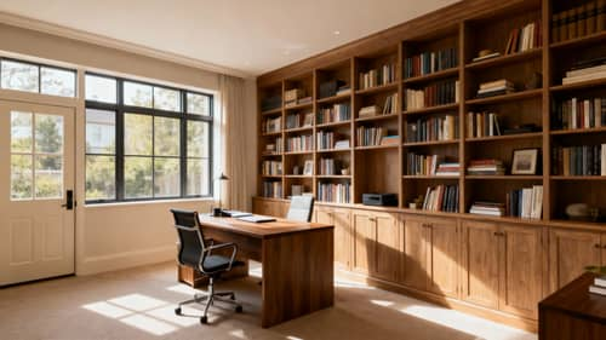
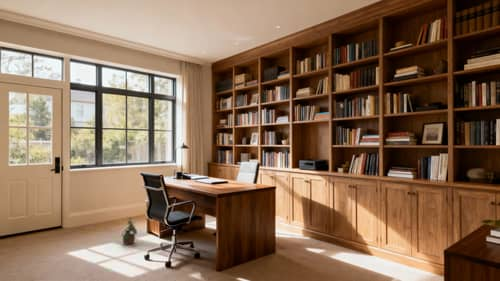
+ potted plant [120,216,138,246]
